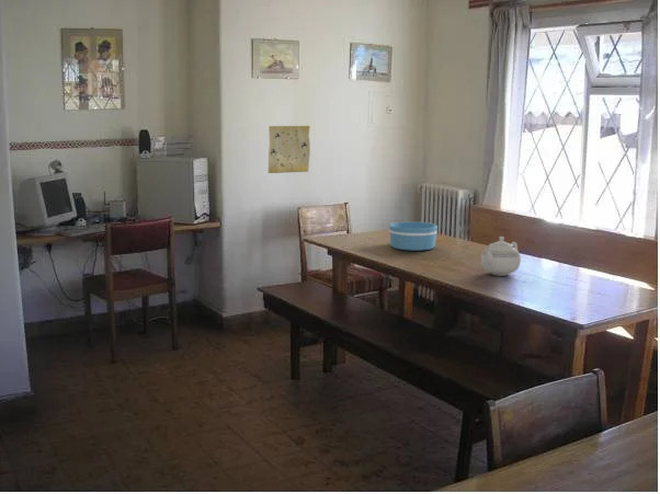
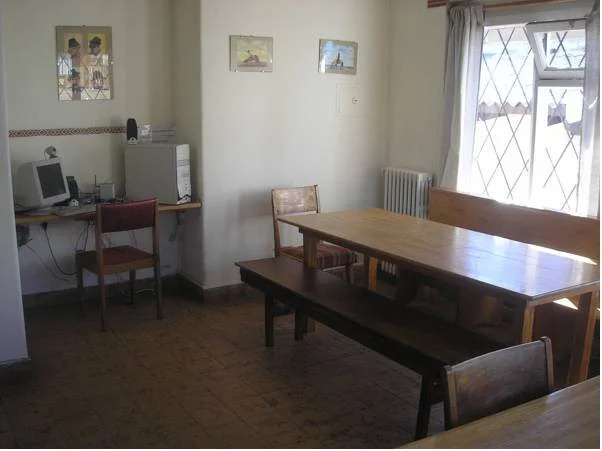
- teapot [480,235,522,277]
- bowl [388,221,439,252]
- map [268,125,311,174]
